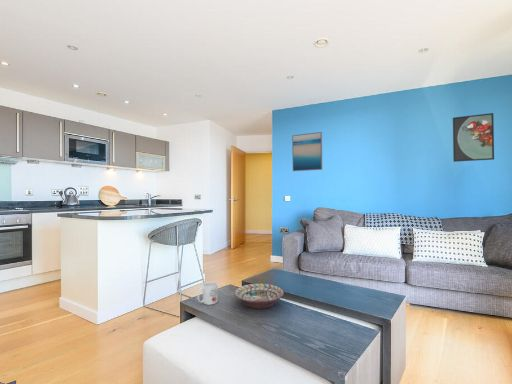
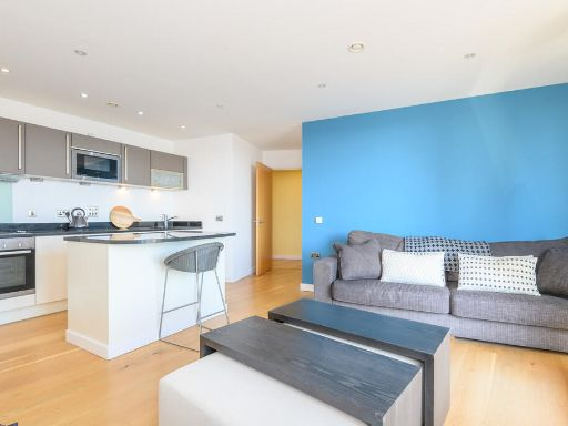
- decorative bowl [233,283,285,310]
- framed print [452,112,495,163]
- wall art [291,131,323,172]
- mug [196,281,219,306]
